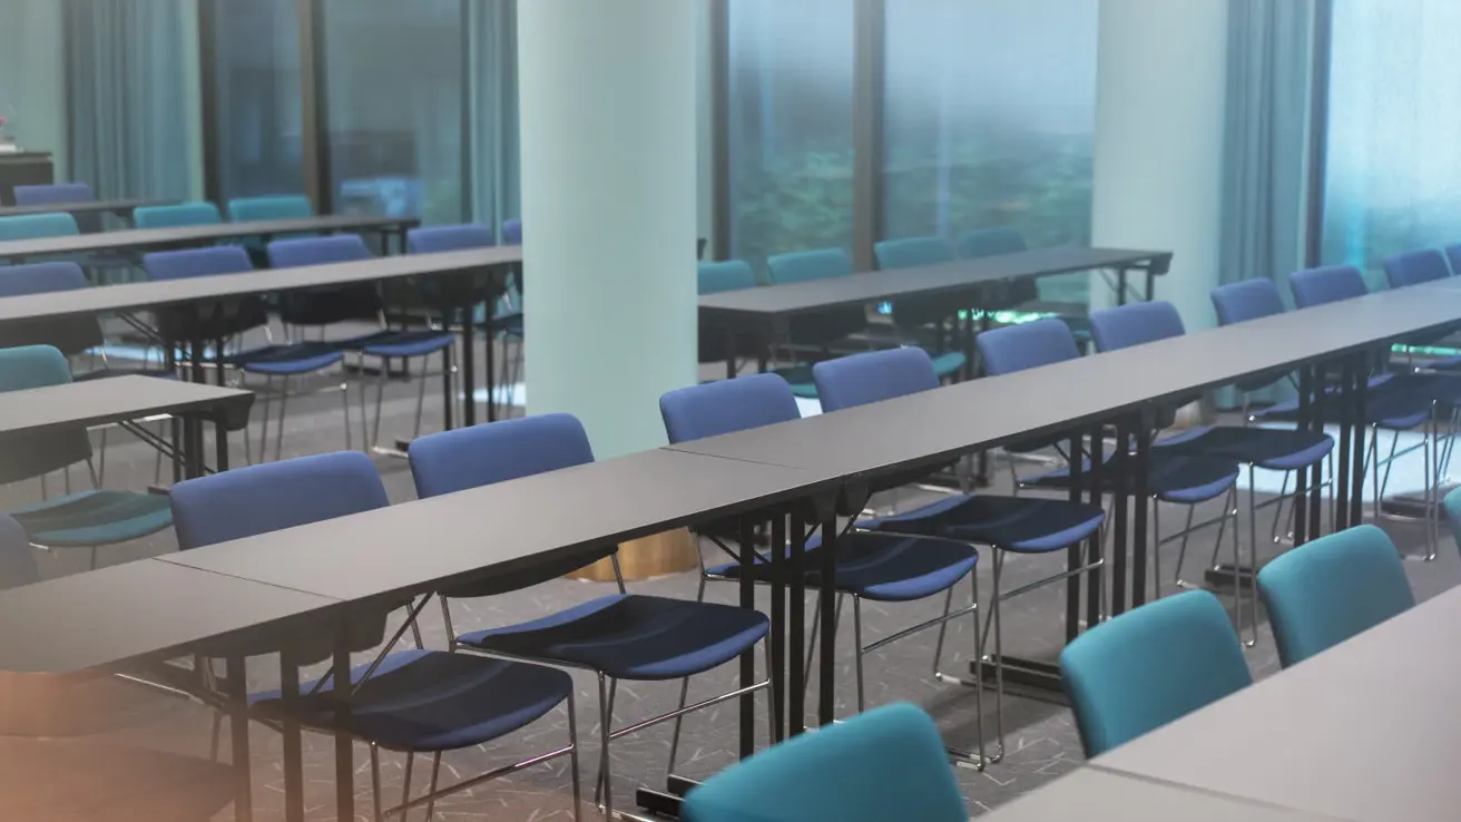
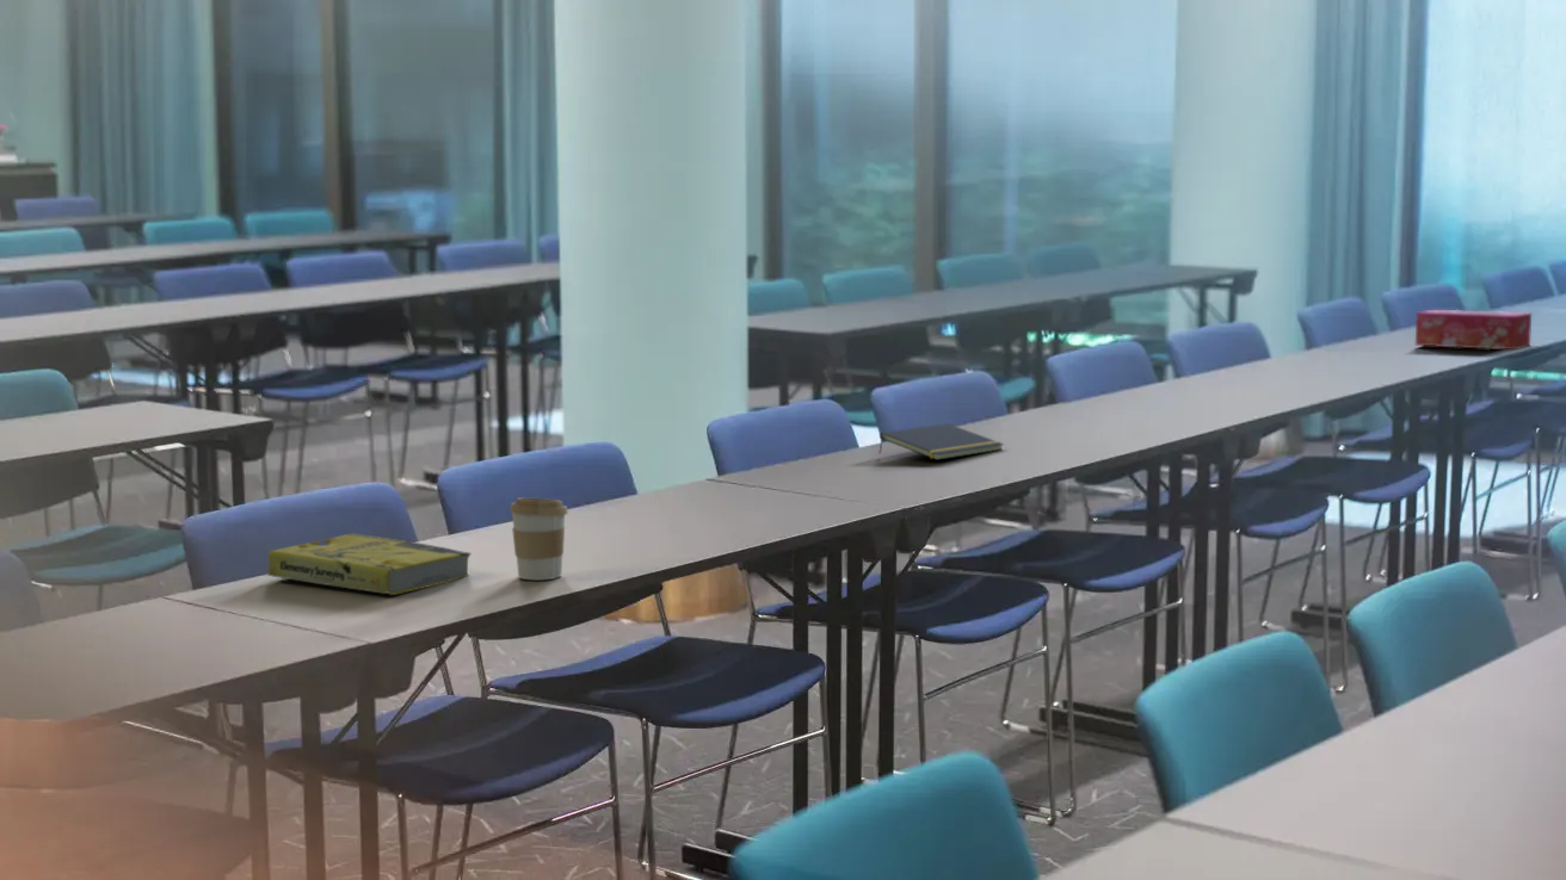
+ notepad [877,422,1005,461]
+ coffee cup [508,497,569,581]
+ book [266,532,473,596]
+ tissue box [1414,309,1533,351]
